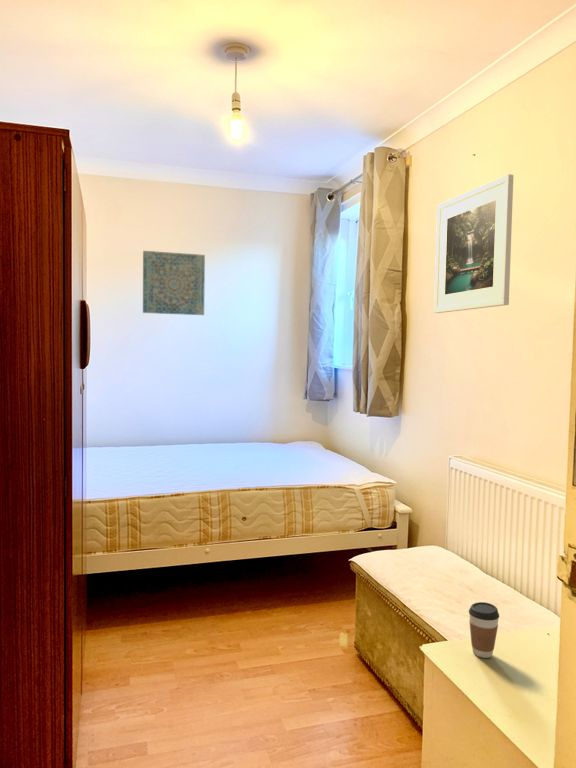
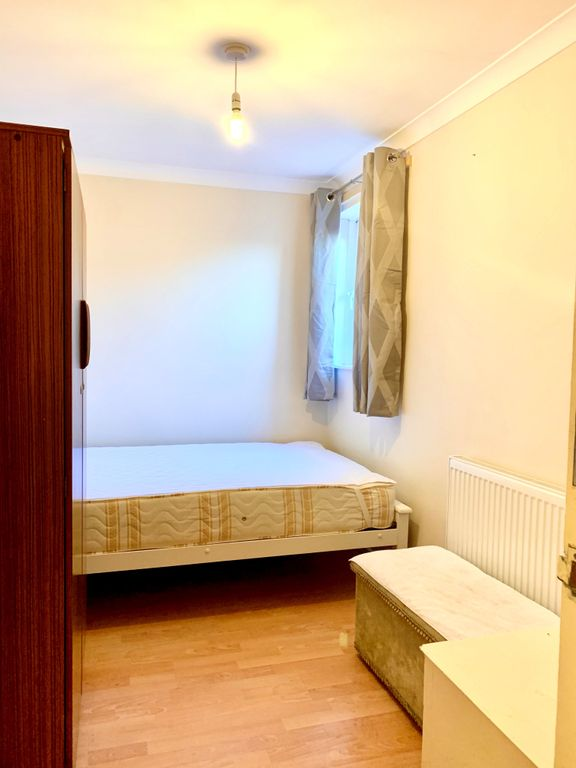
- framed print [433,173,514,314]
- wall art [142,250,206,316]
- coffee cup [468,601,500,659]
